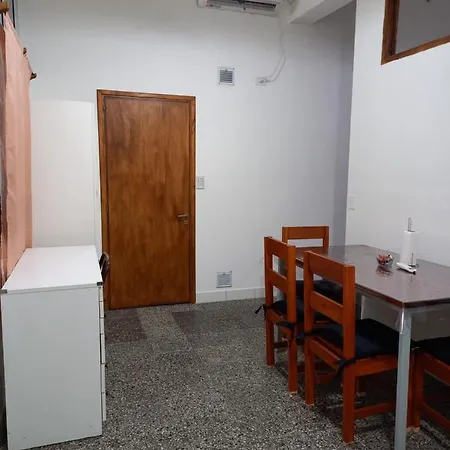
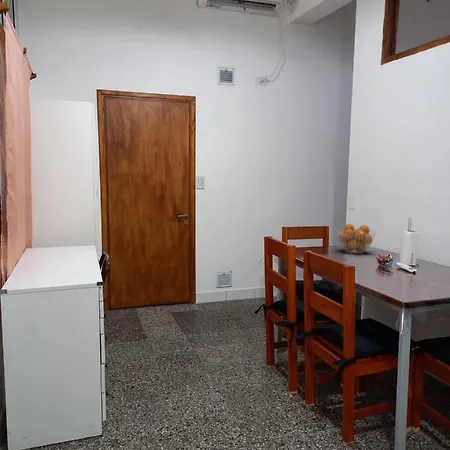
+ fruit basket [335,223,377,255]
